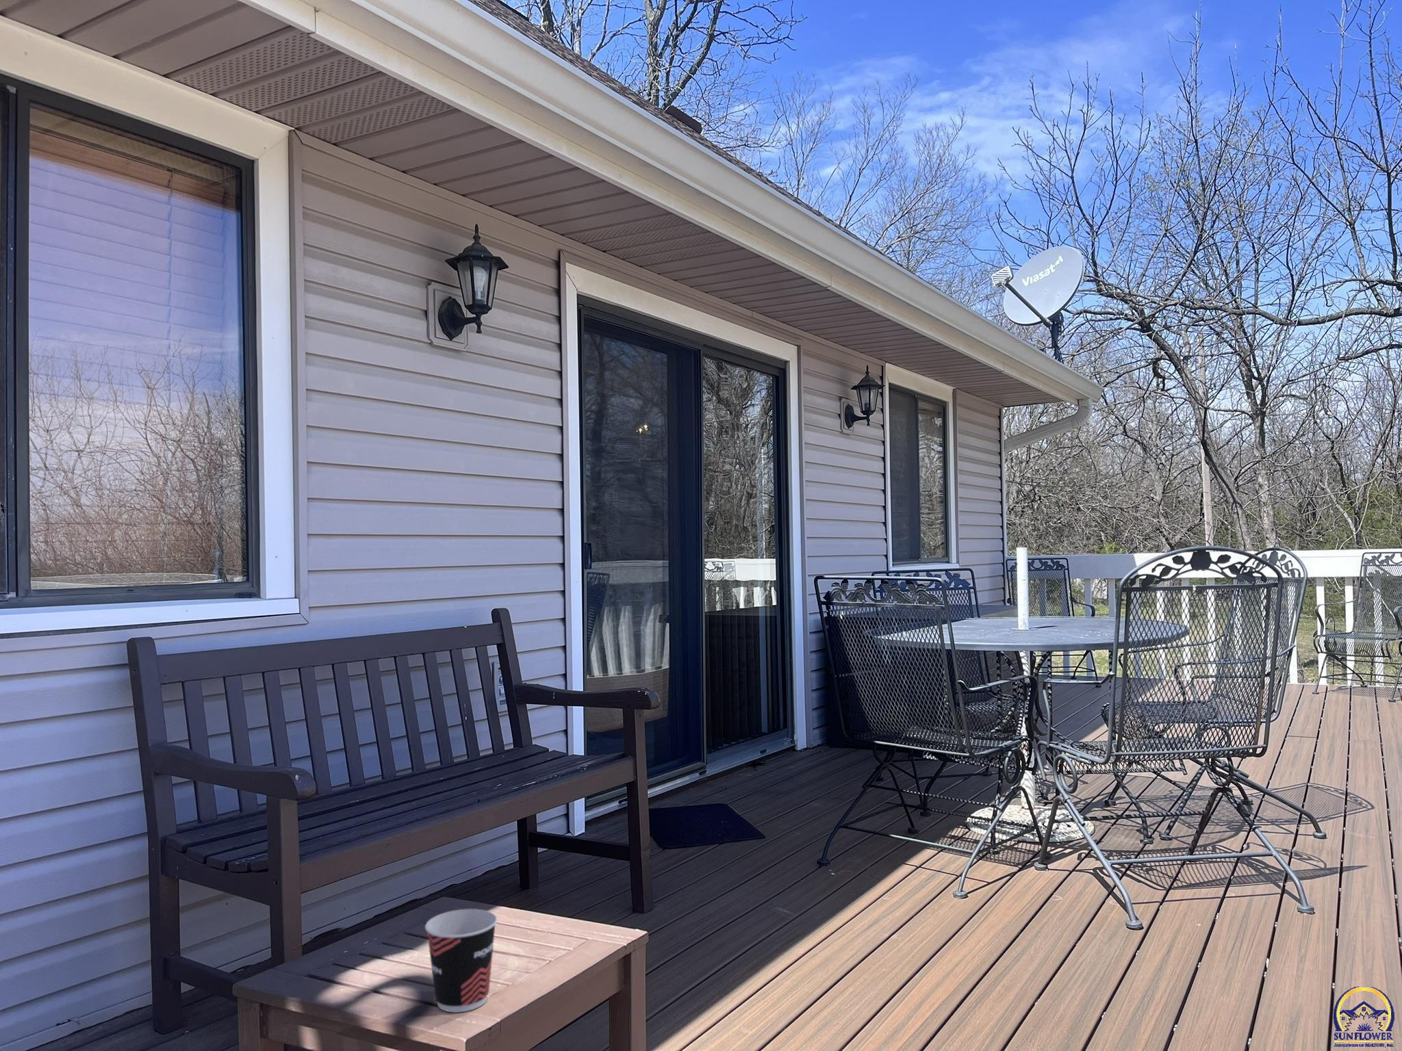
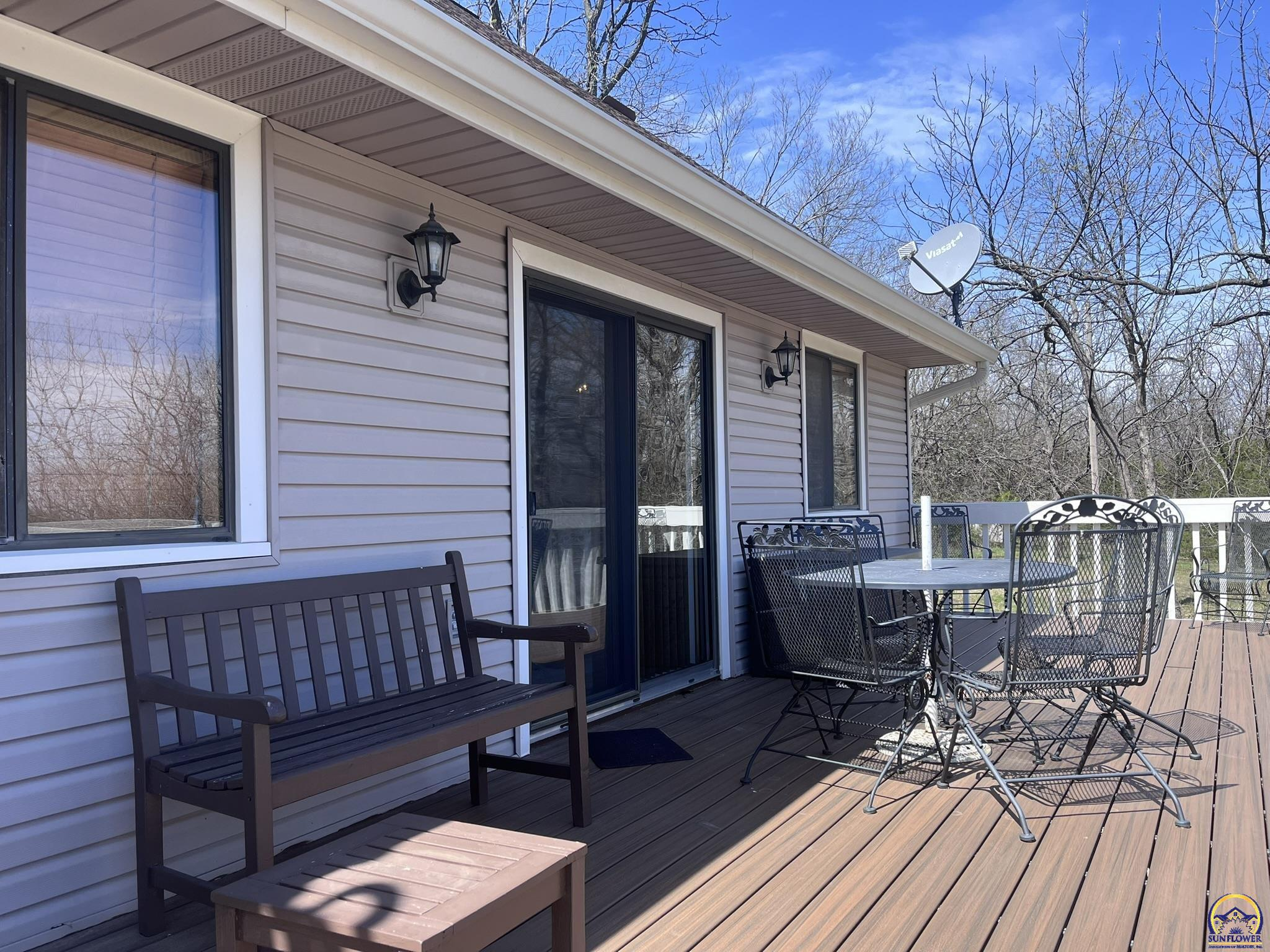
- cup [424,909,498,1013]
